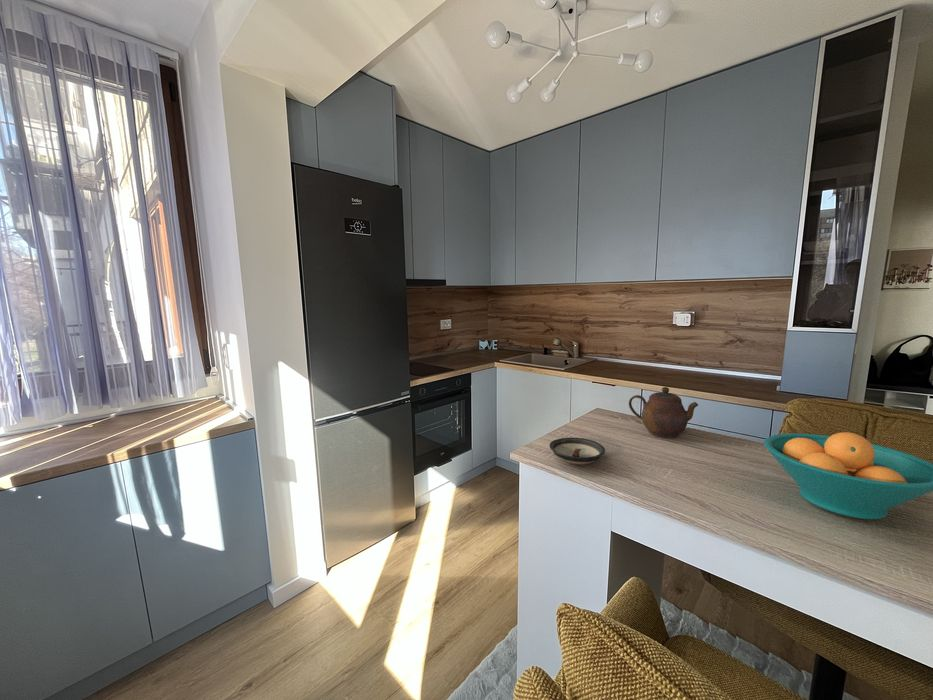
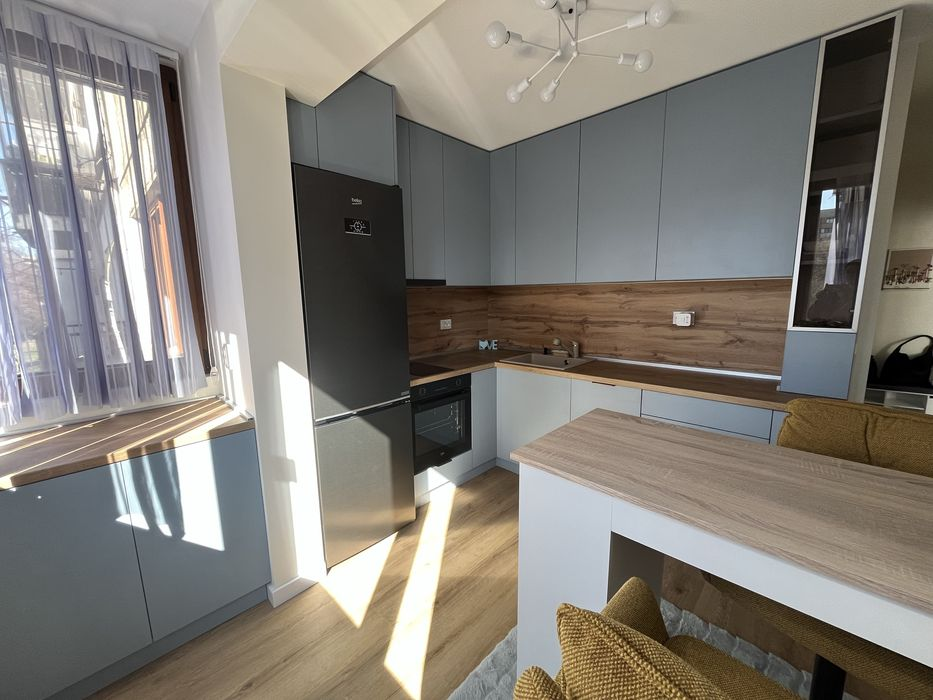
- fruit bowl [763,431,933,520]
- saucer [549,437,606,466]
- teapot [628,386,699,438]
